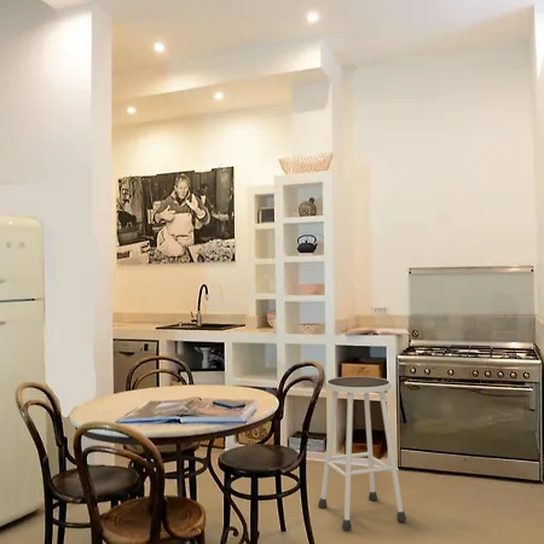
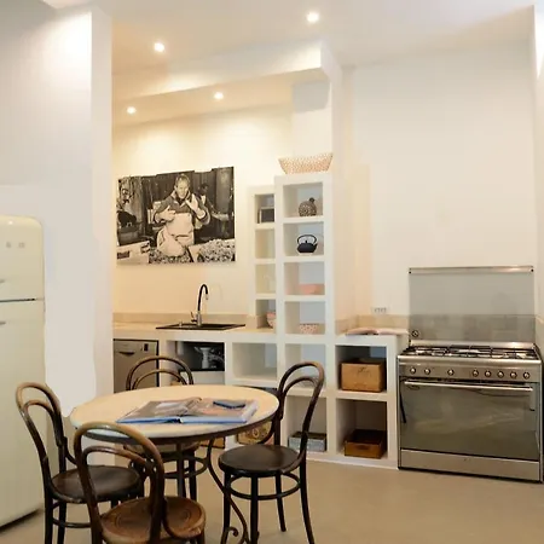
- stool [317,376,407,532]
